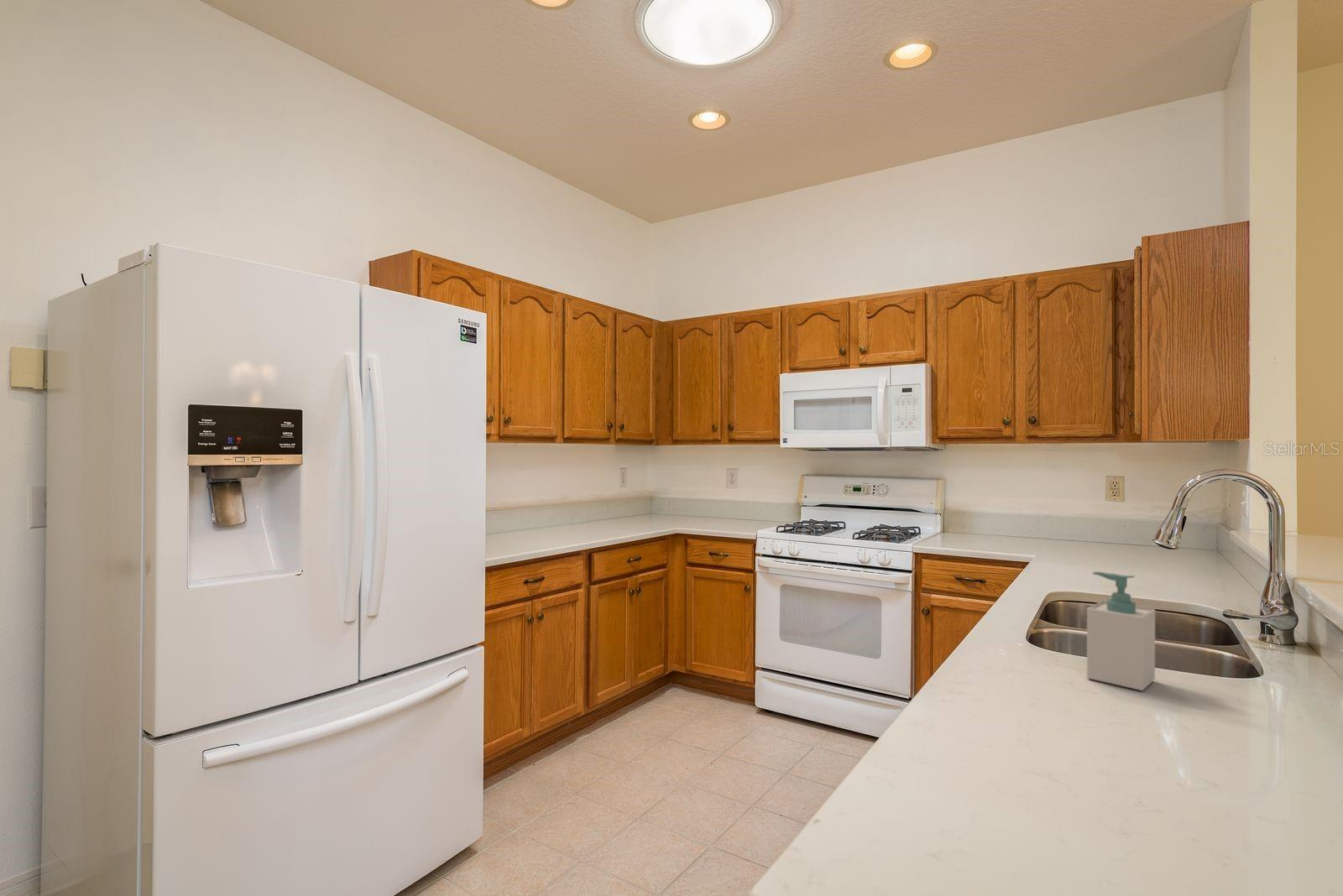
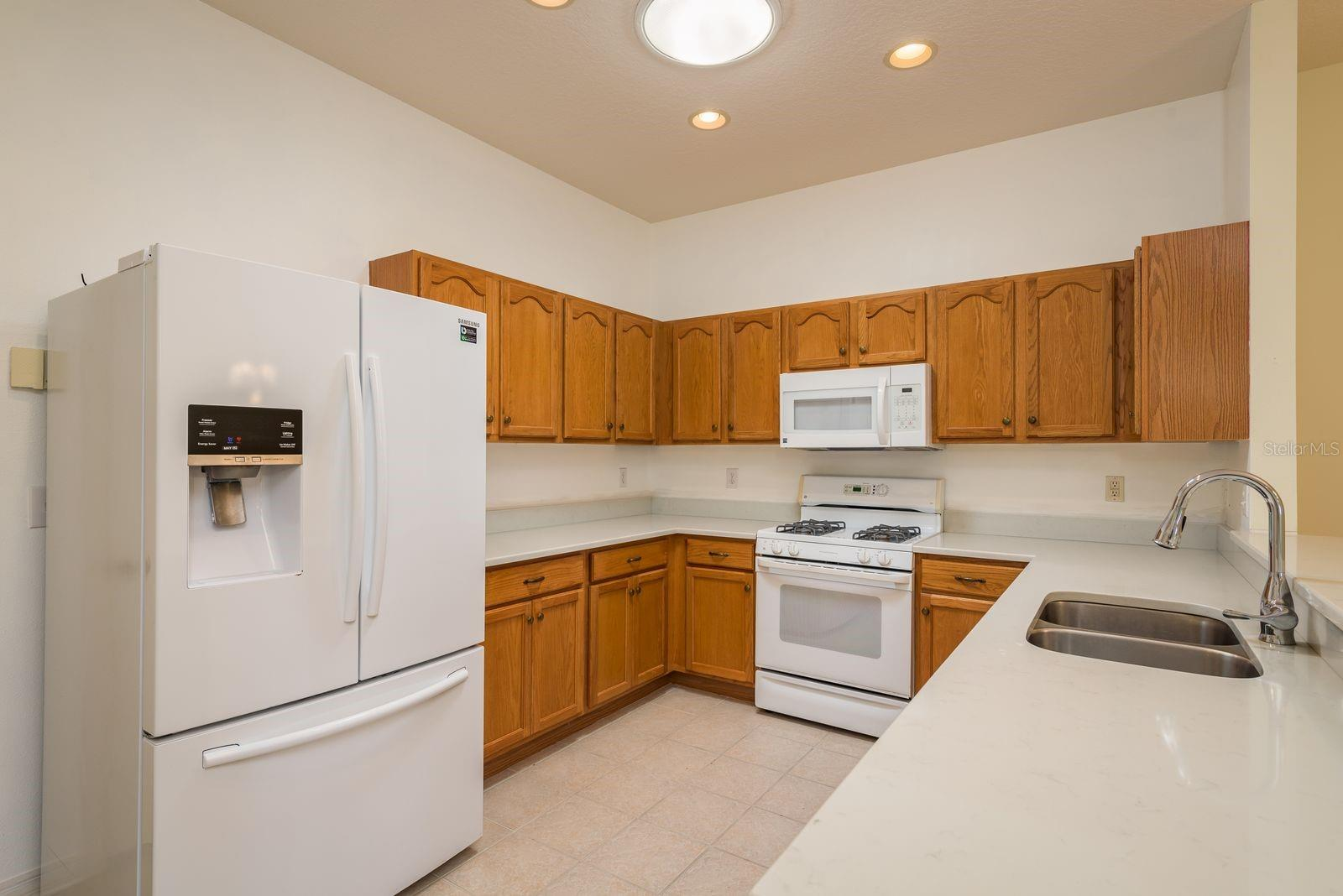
- soap bottle [1086,570,1156,691]
